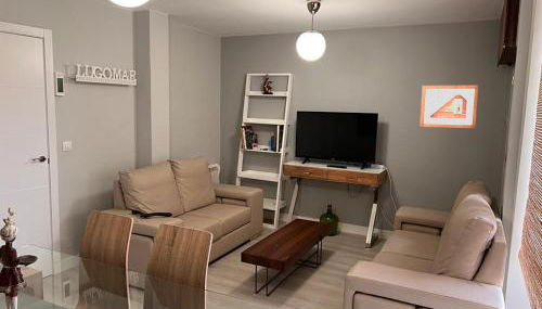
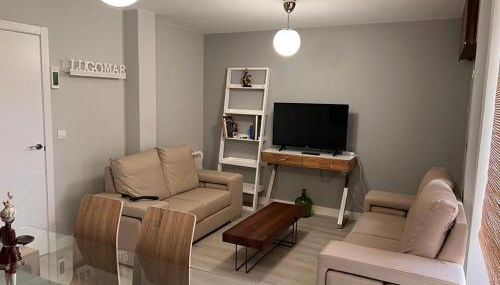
- picture frame [418,85,479,129]
